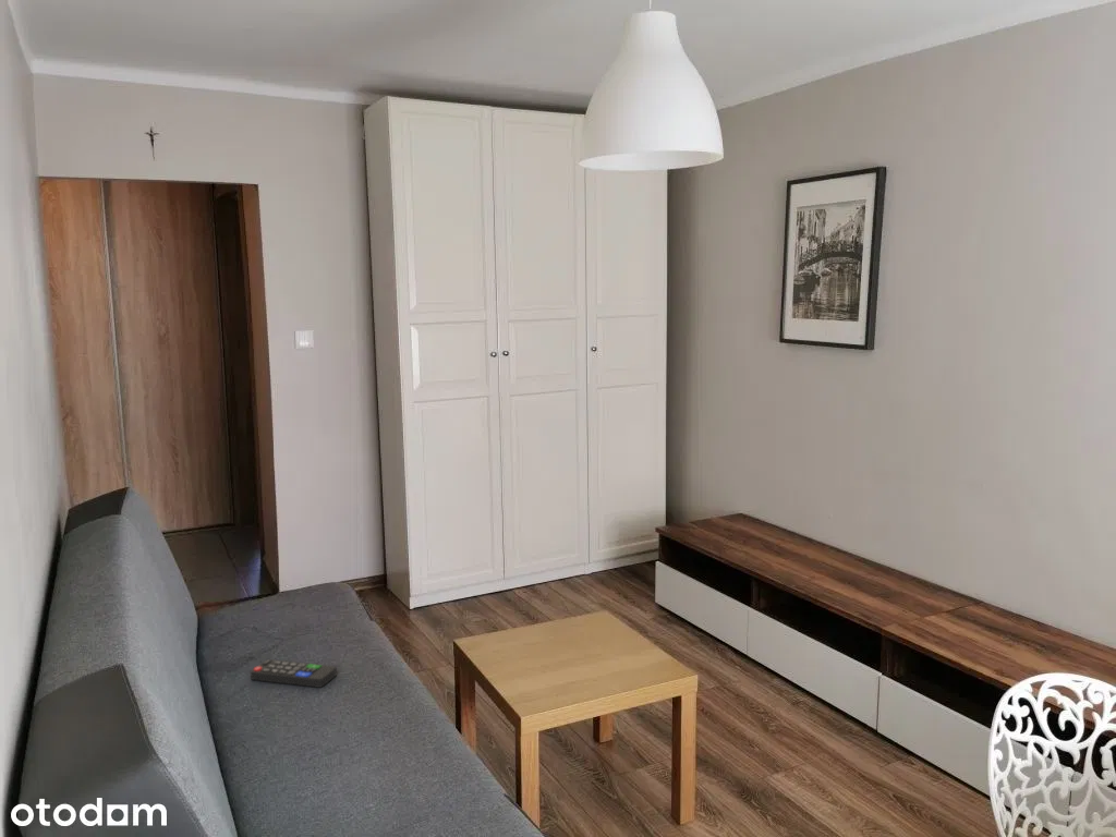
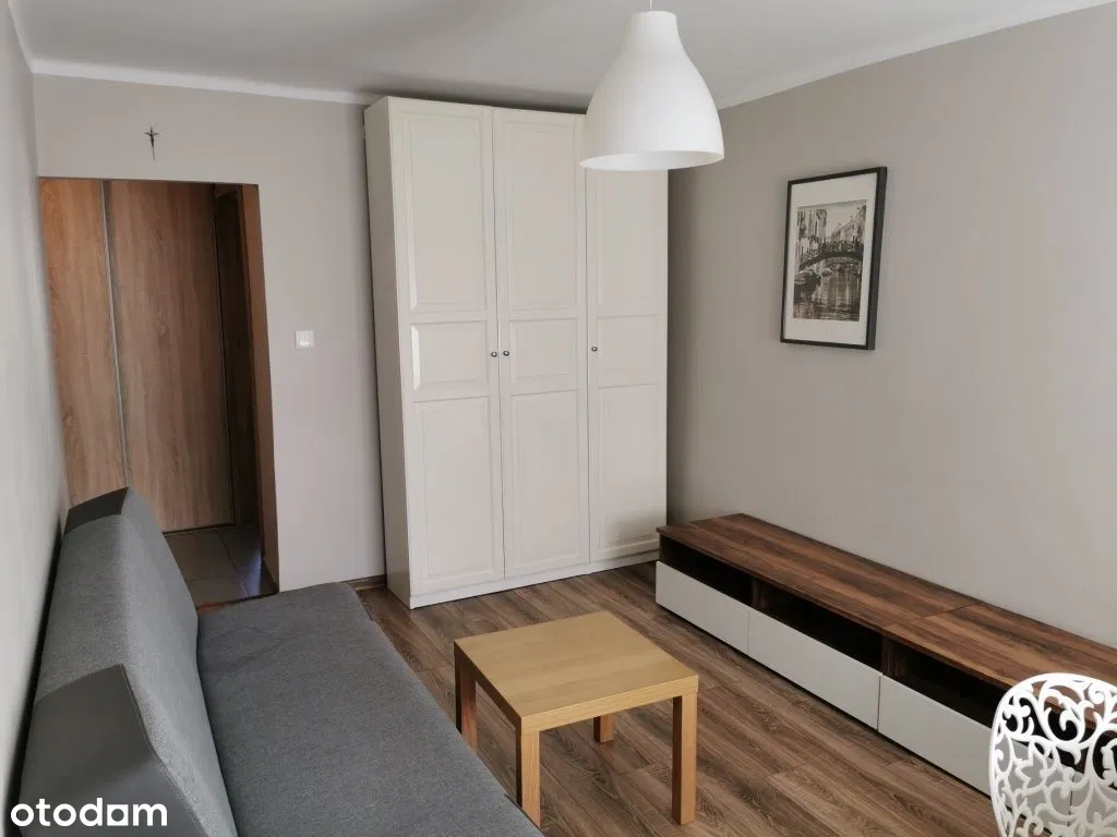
- remote control [250,658,338,689]
